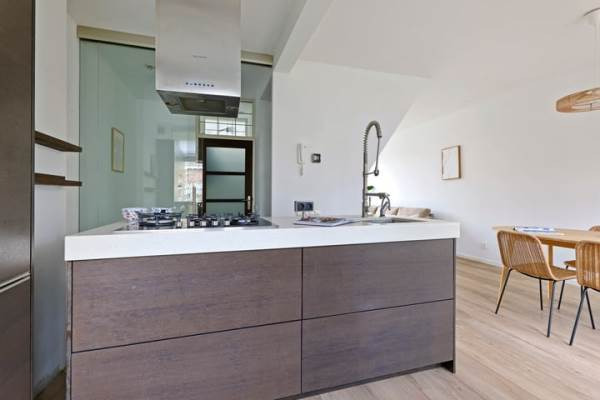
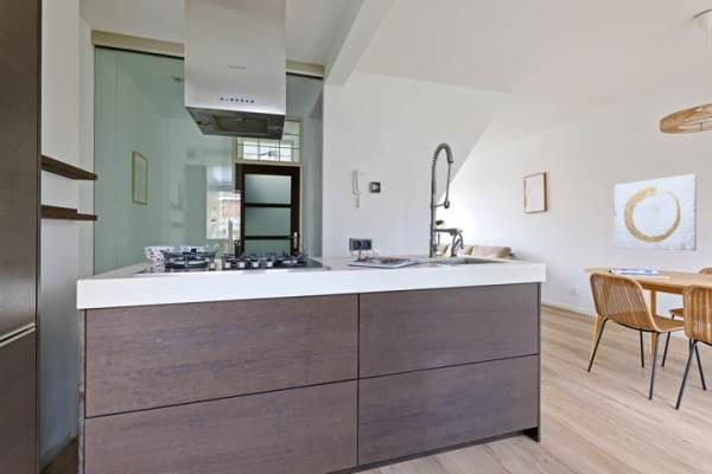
+ wall art [612,173,698,251]
